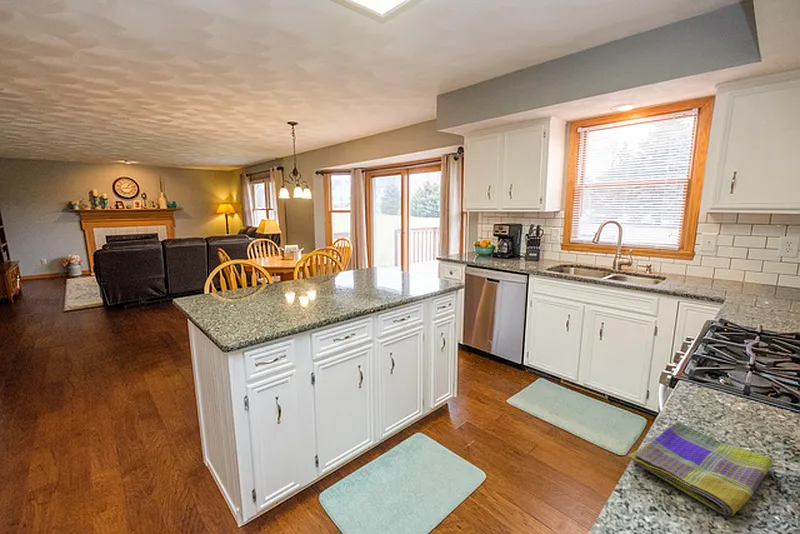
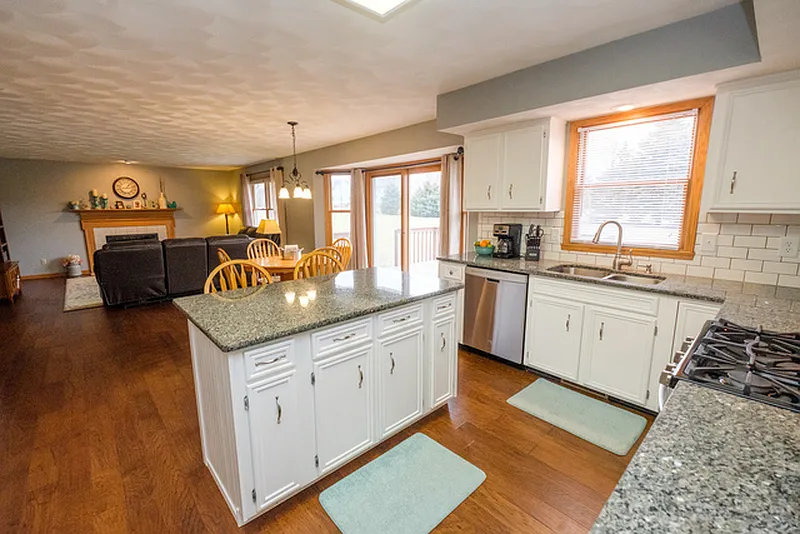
- dish towel [627,420,773,517]
